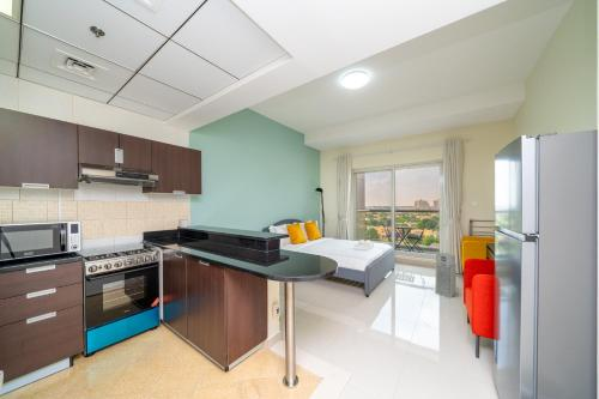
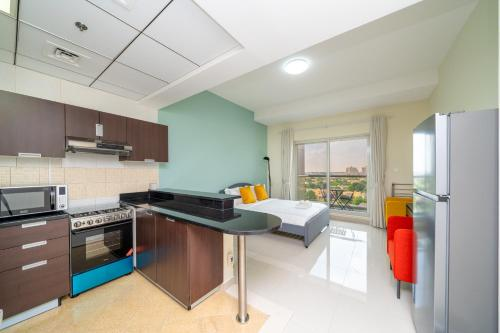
- air purifier [434,252,458,298]
